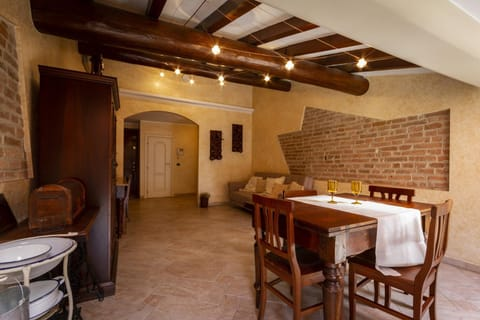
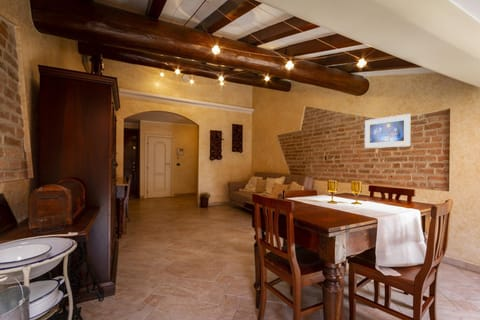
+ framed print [364,113,412,149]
